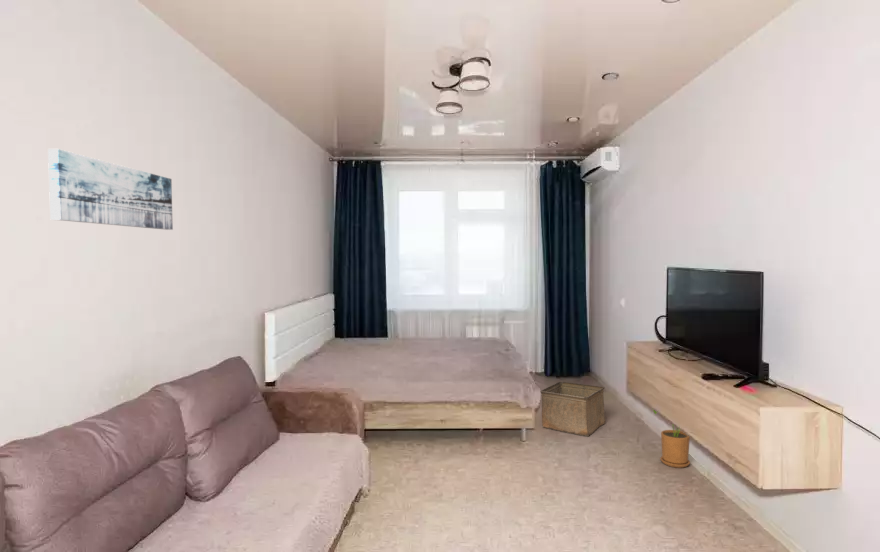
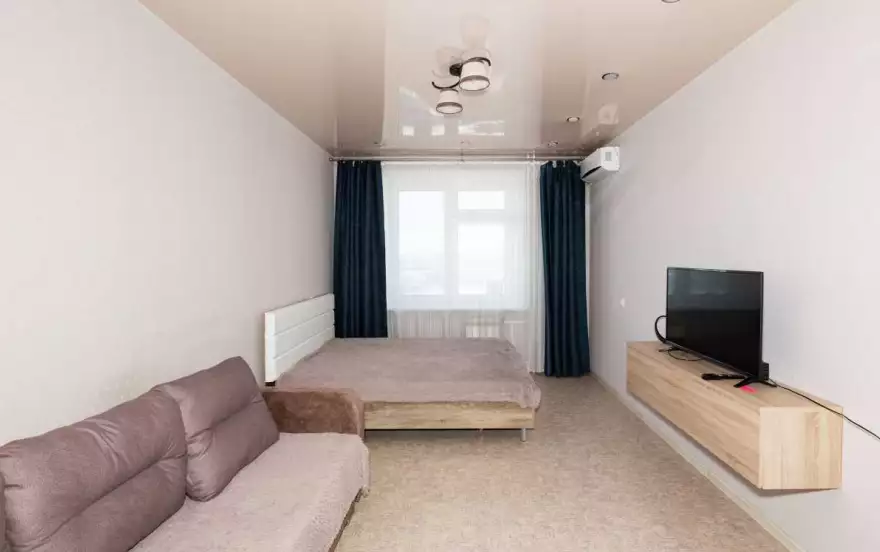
- wall art [47,148,174,231]
- storage bin [539,381,606,437]
- house plant [652,409,691,469]
